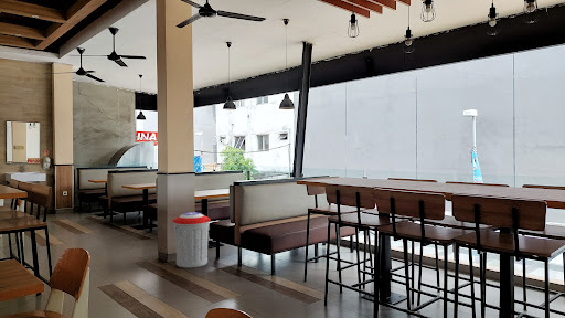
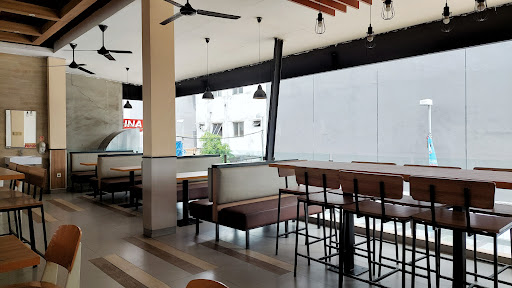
- trash can [172,211,211,269]
